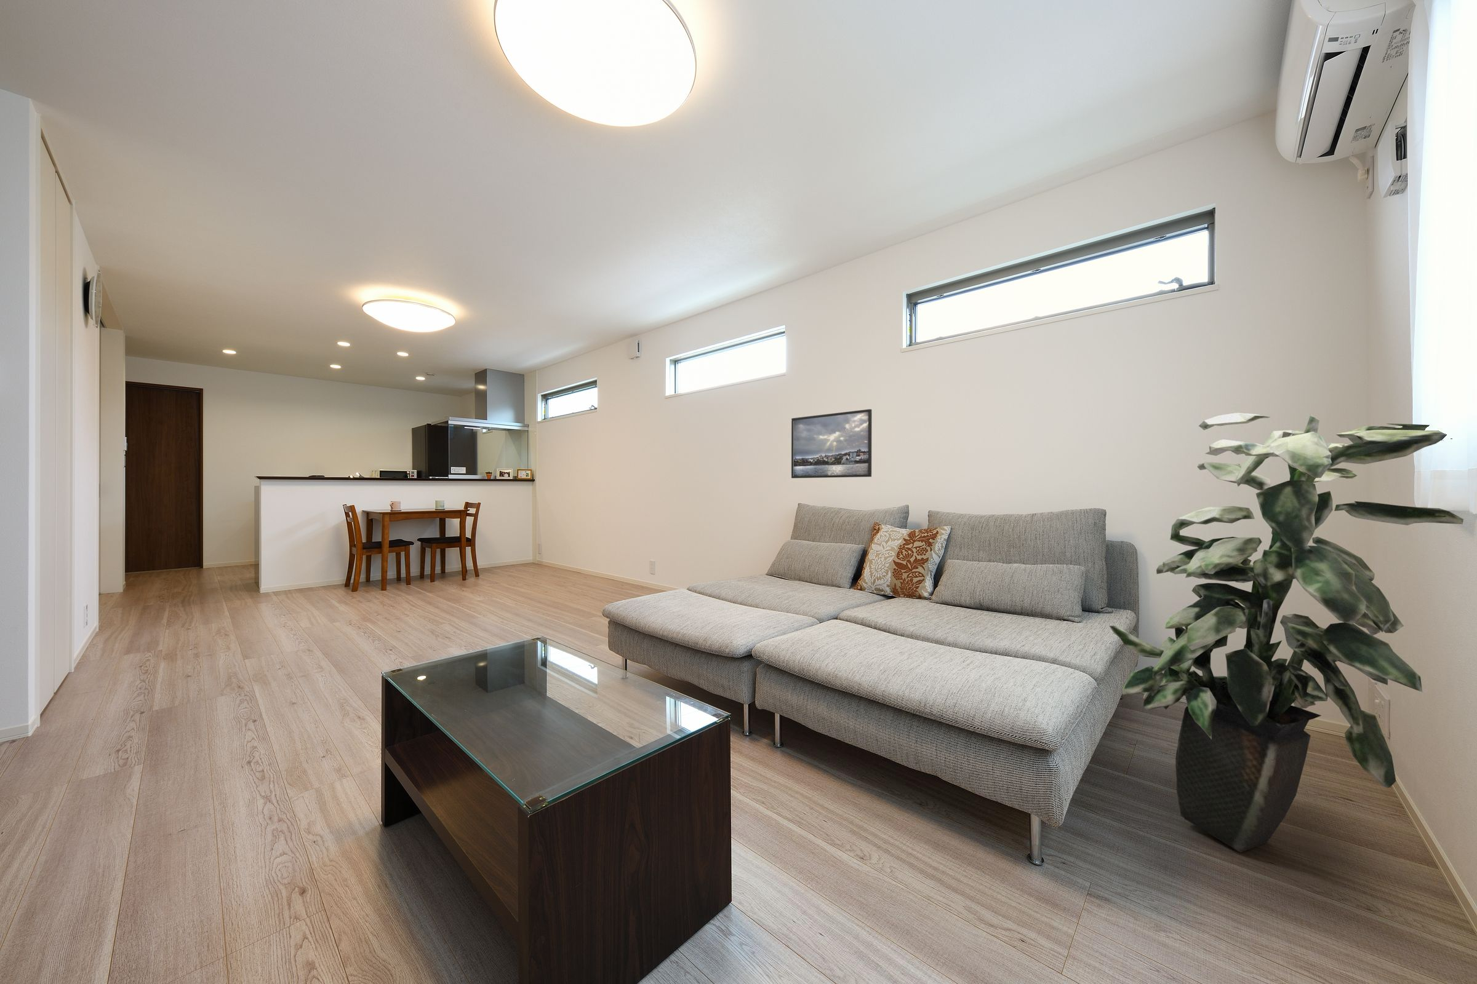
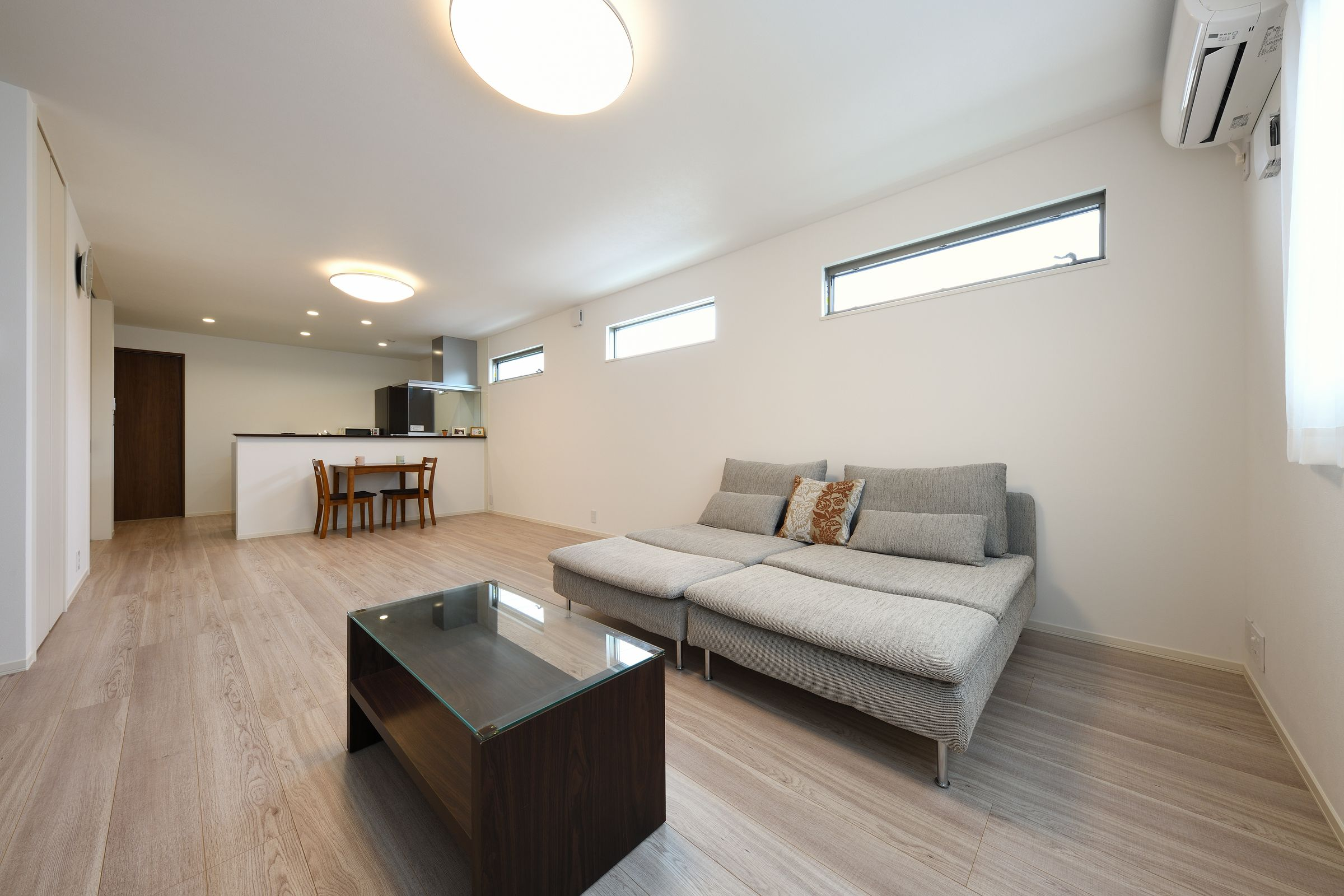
- indoor plant [1109,412,1464,853]
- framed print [791,409,873,479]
